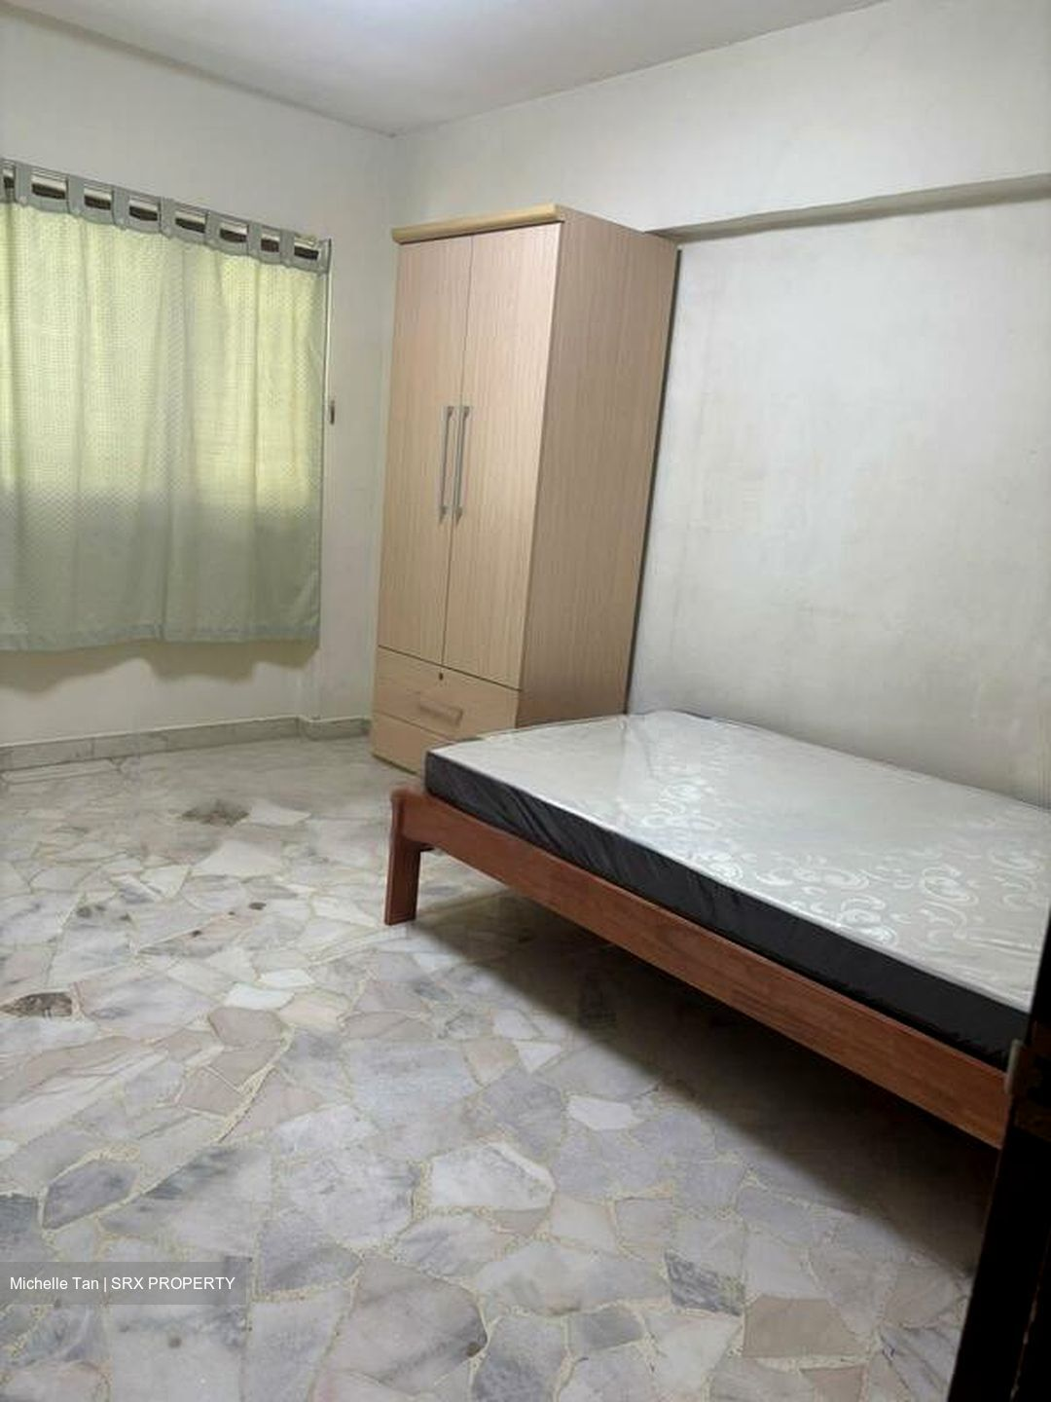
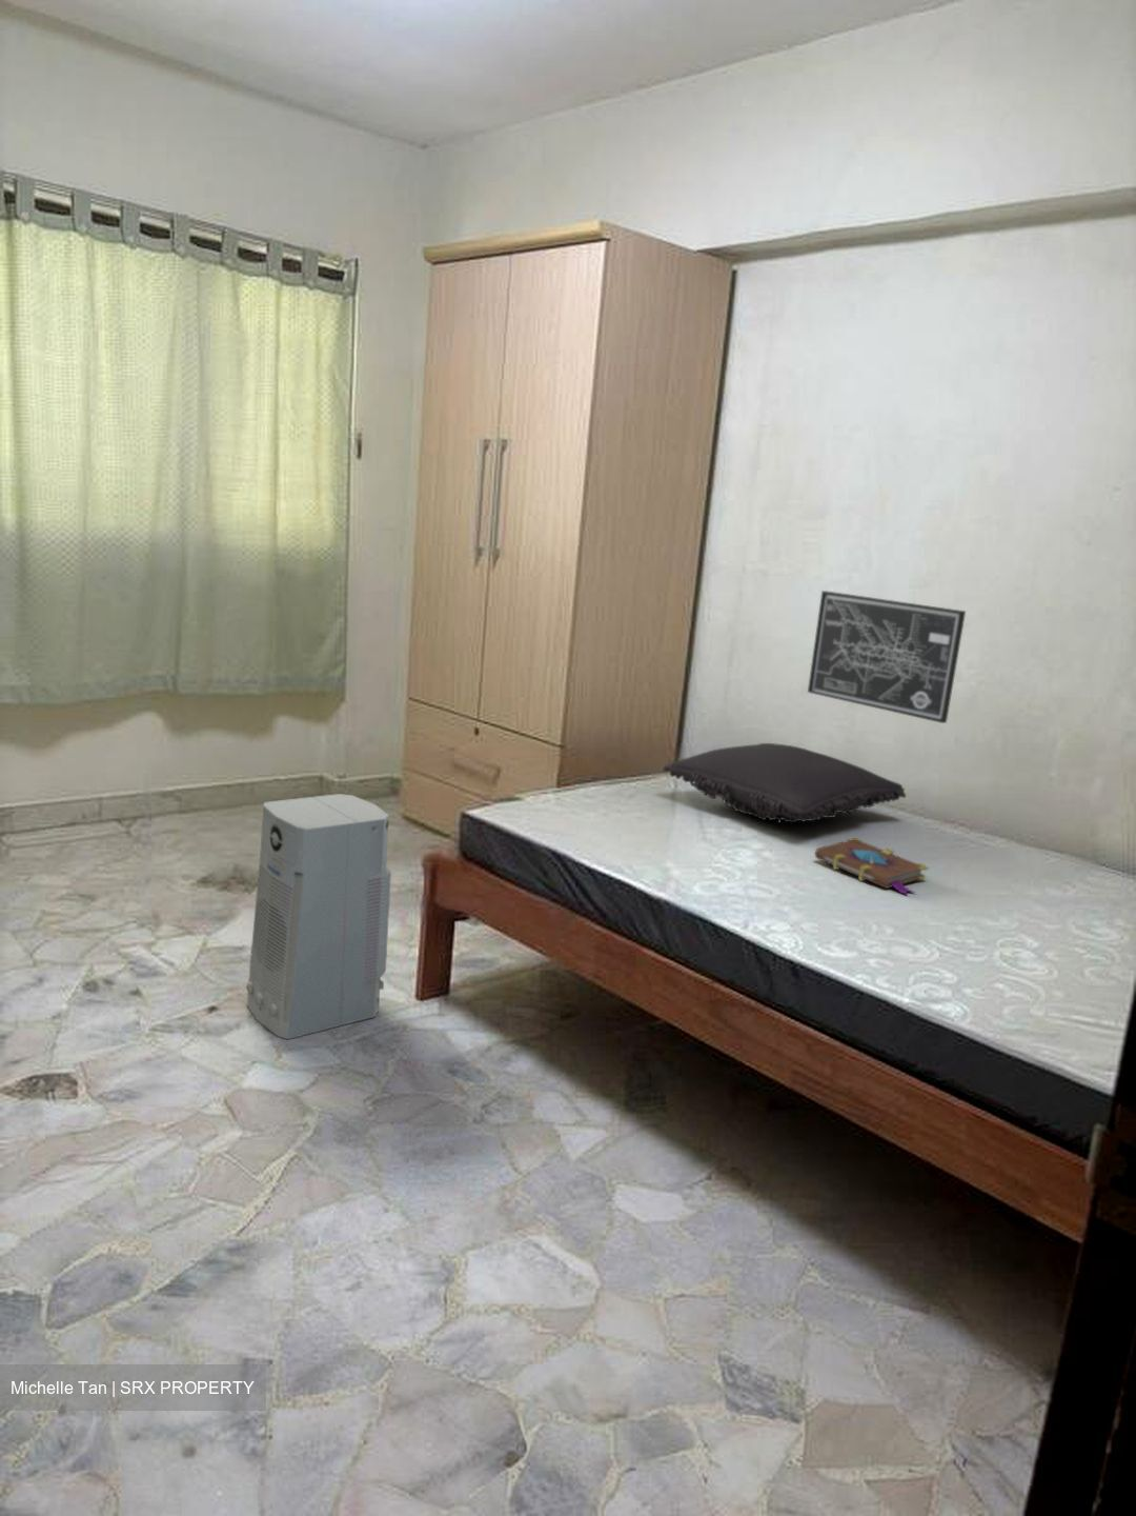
+ book [814,837,930,896]
+ pillow [661,742,907,825]
+ air purifier [246,793,393,1041]
+ wall art [807,590,967,725]
